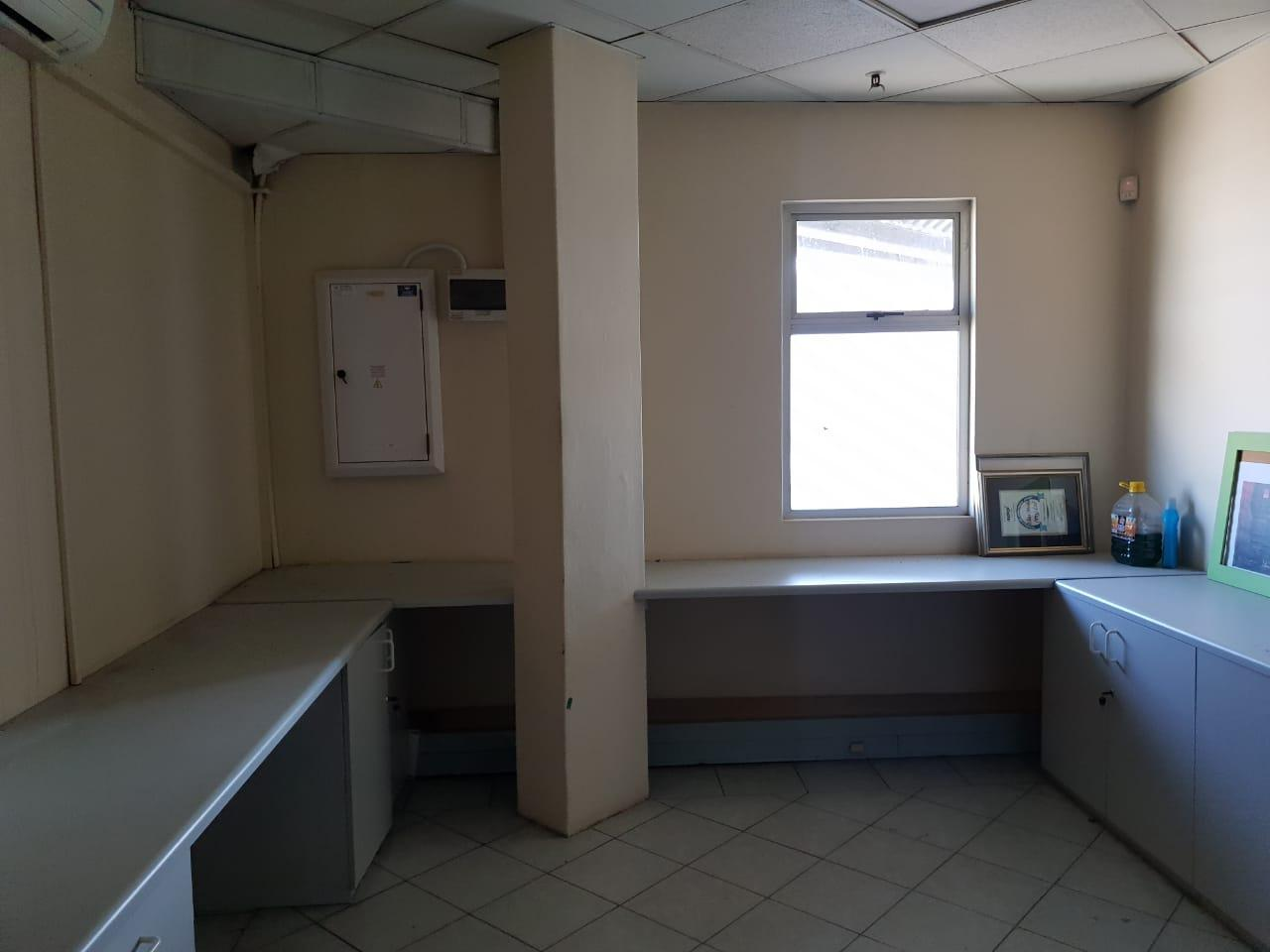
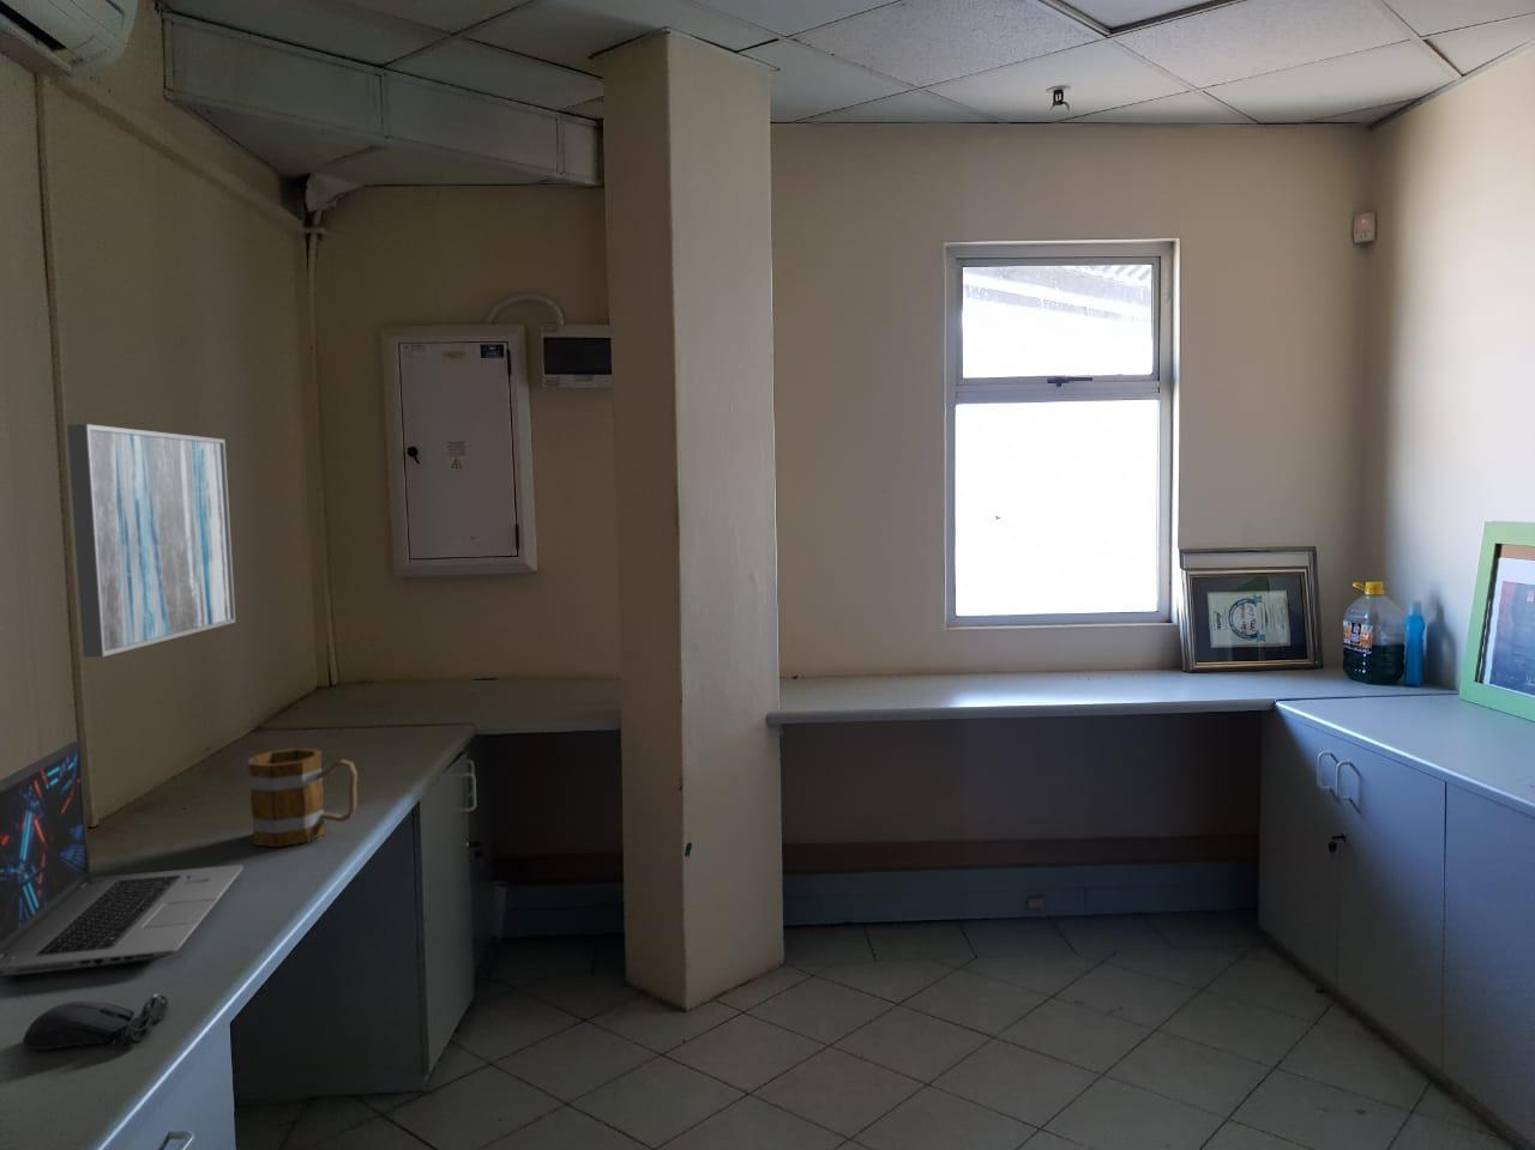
+ wall art [66,423,236,658]
+ computer mouse [22,993,169,1051]
+ mug [247,748,359,848]
+ laptop [0,739,244,978]
